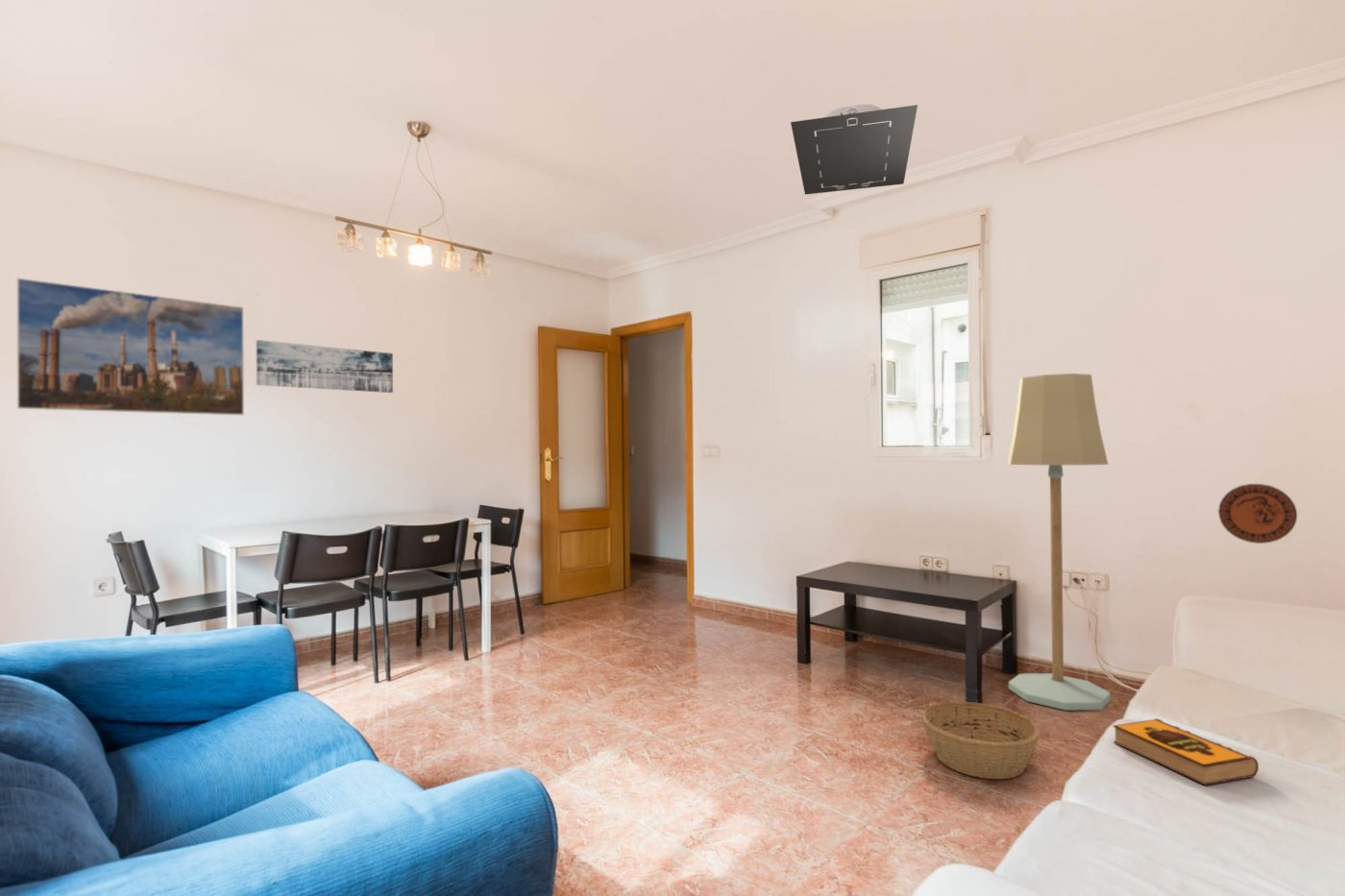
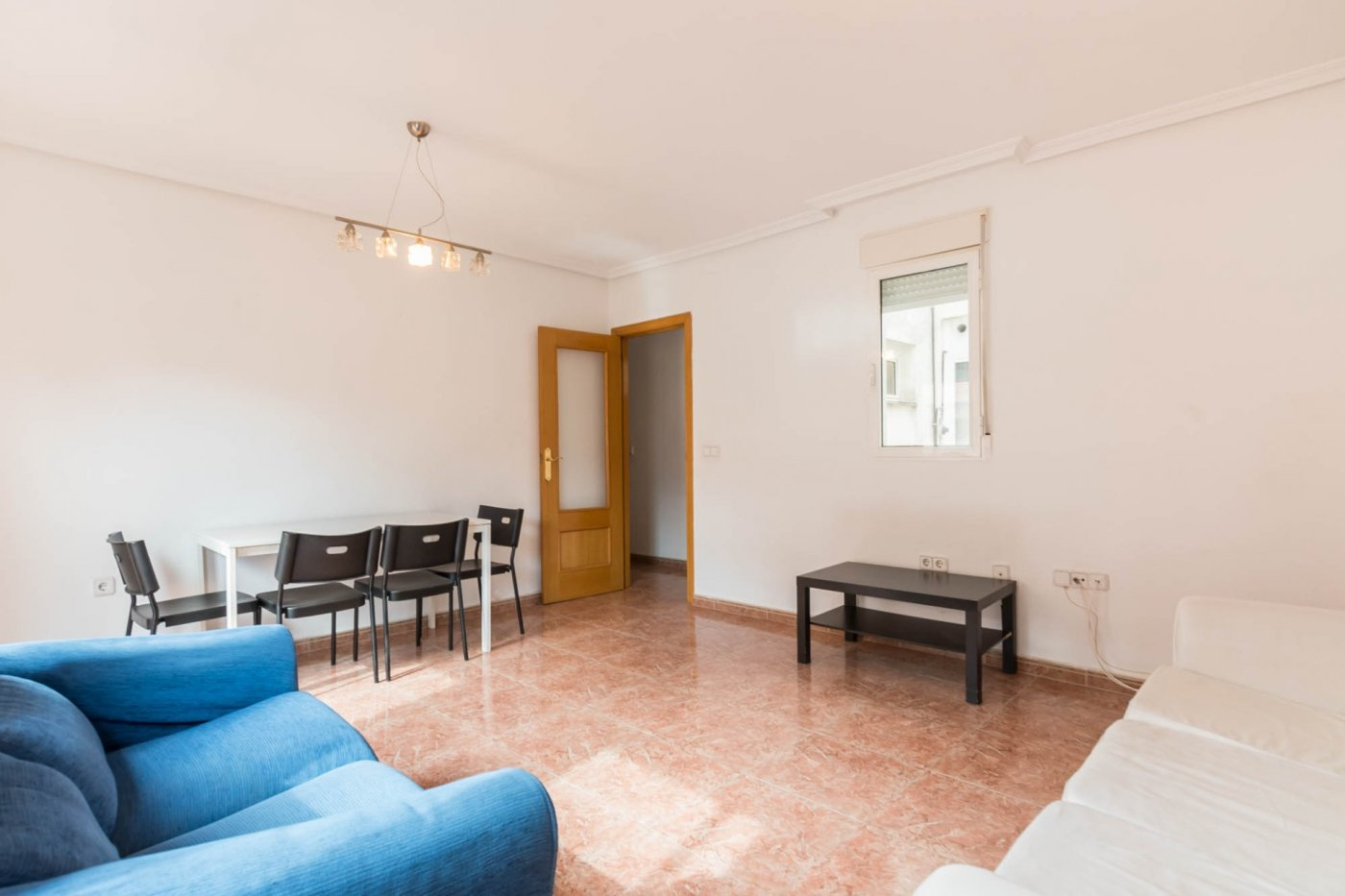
- basket [921,700,1040,780]
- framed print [16,278,245,416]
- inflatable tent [790,104,918,195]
- decorative plate [1217,483,1298,545]
- wall art [256,339,394,394]
- hardback book [1112,717,1259,787]
- floor lamp [1007,373,1112,712]
